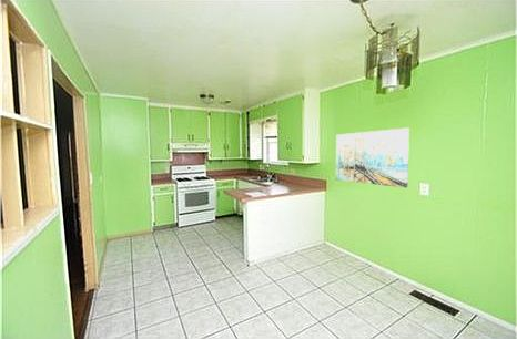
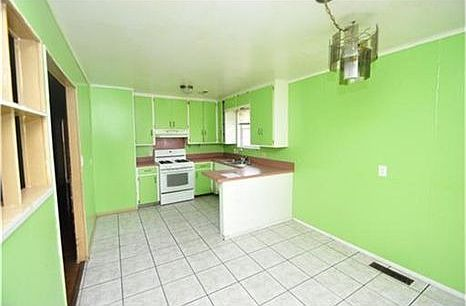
- wall art [335,126,410,188]
